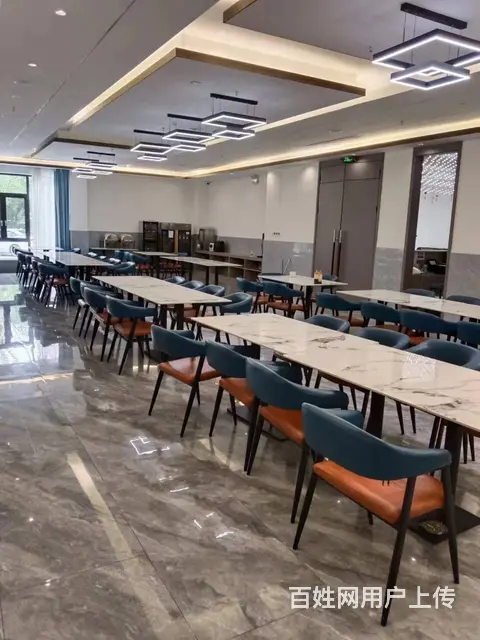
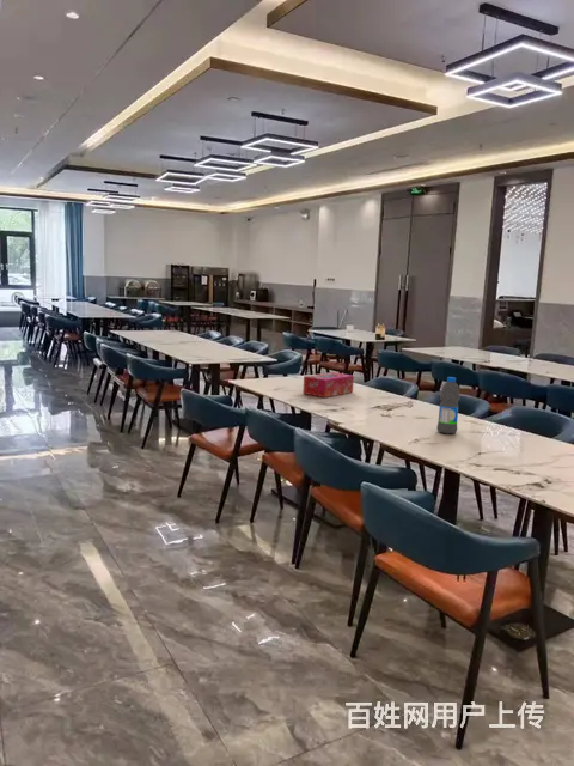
+ water bottle [435,376,462,436]
+ tissue box [301,371,355,399]
